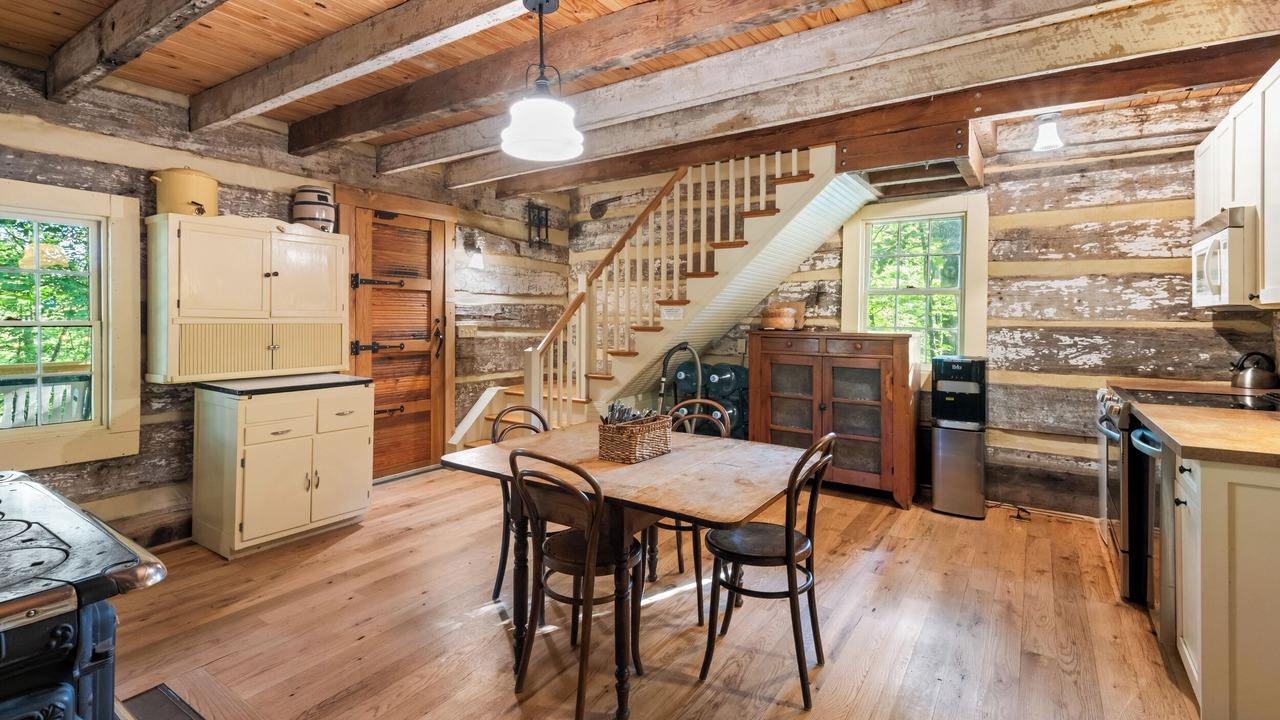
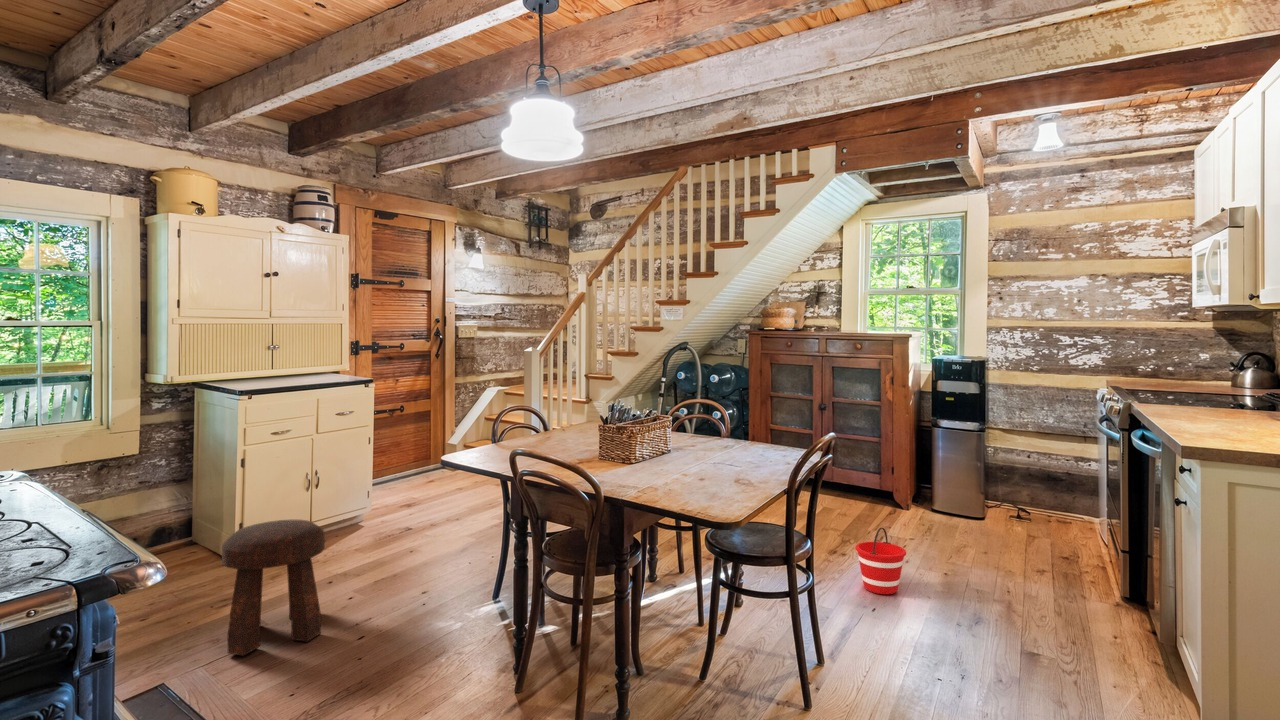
+ bucket [854,527,907,595]
+ stool [221,519,326,657]
